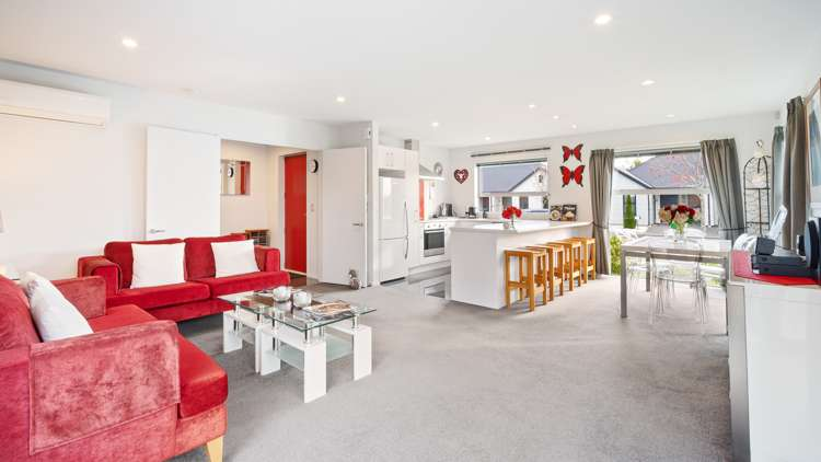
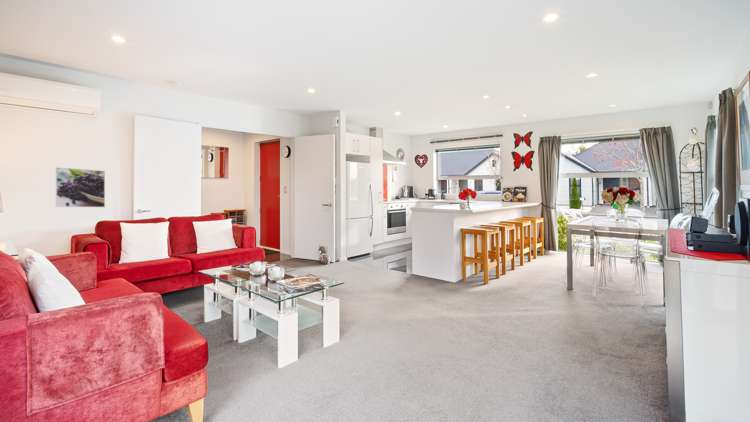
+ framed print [55,166,106,208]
